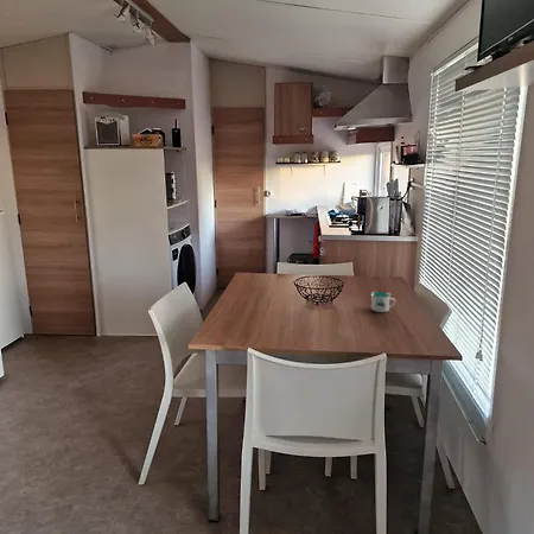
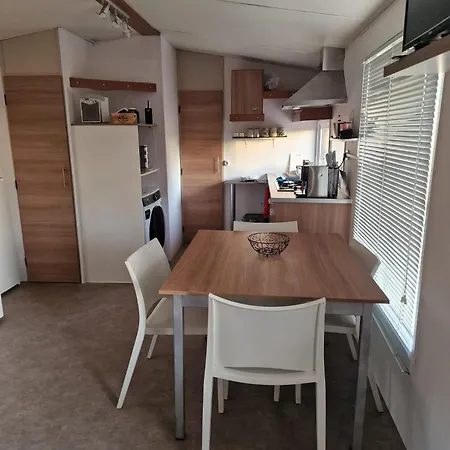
- mug [370,291,396,313]
